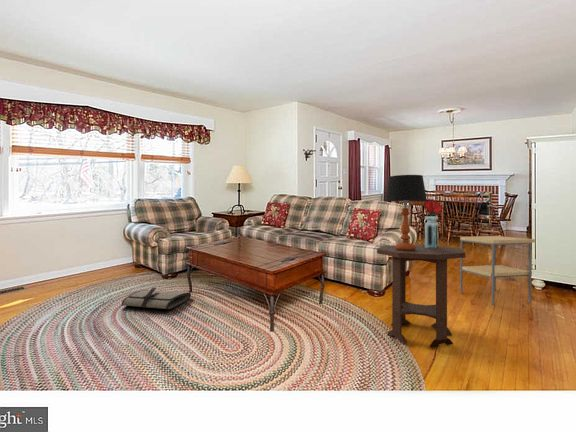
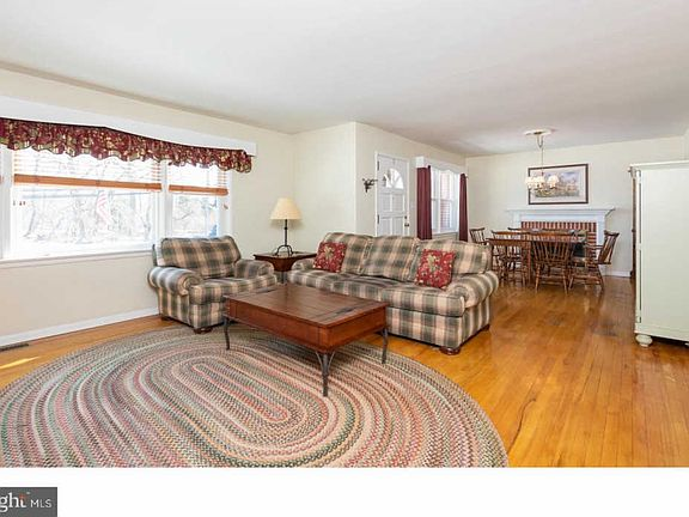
- potted flower [423,198,443,248]
- side table [459,235,536,306]
- tool roll [120,287,192,310]
- table lamp [384,174,428,251]
- side table [376,244,466,349]
